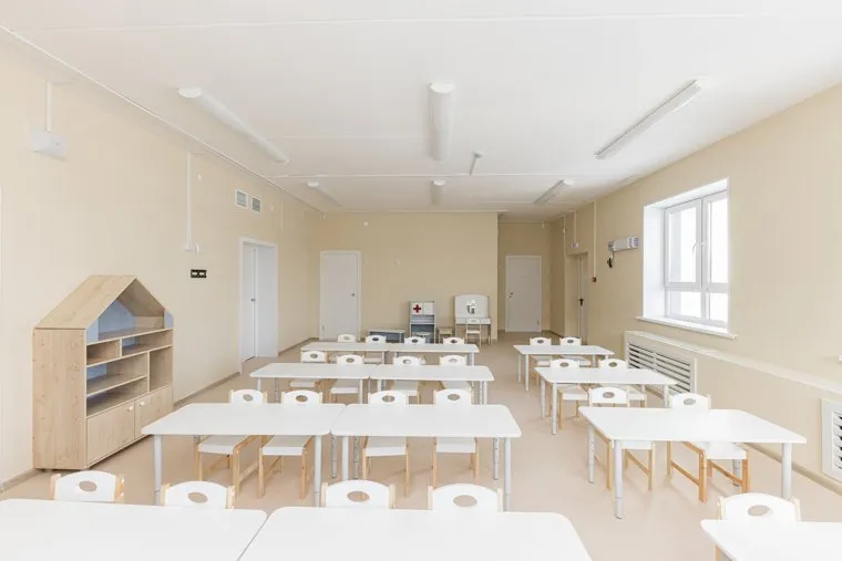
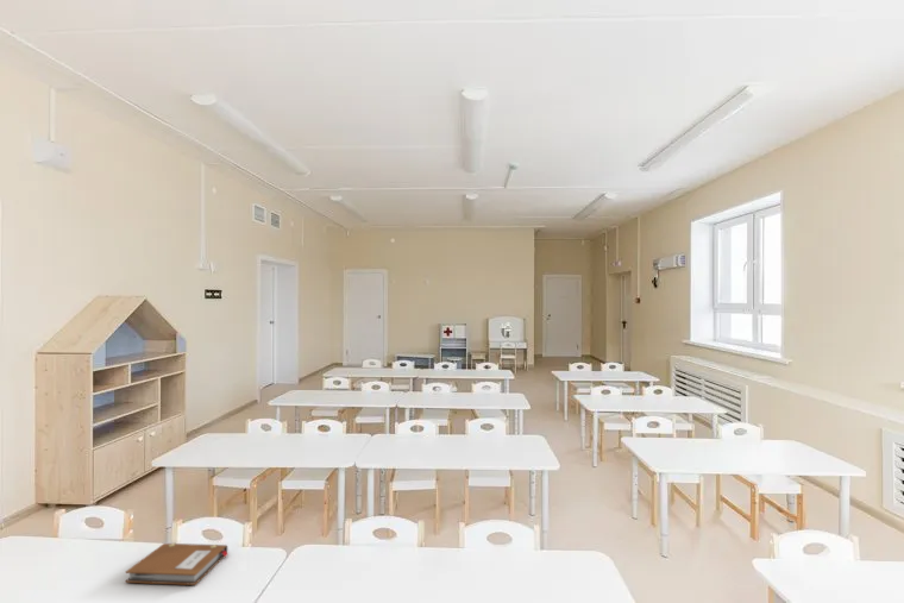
+ notebook [124,542,230,586]
